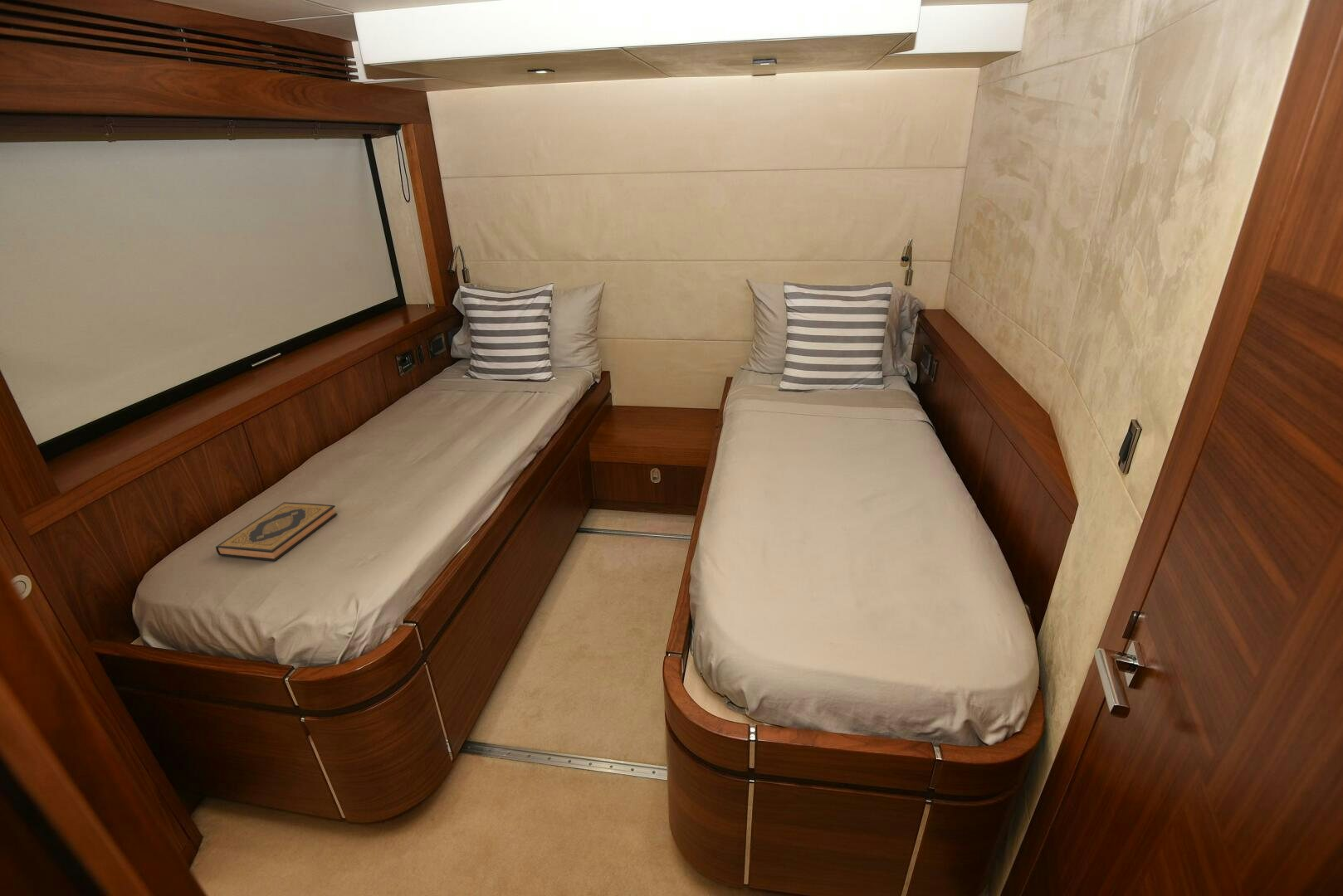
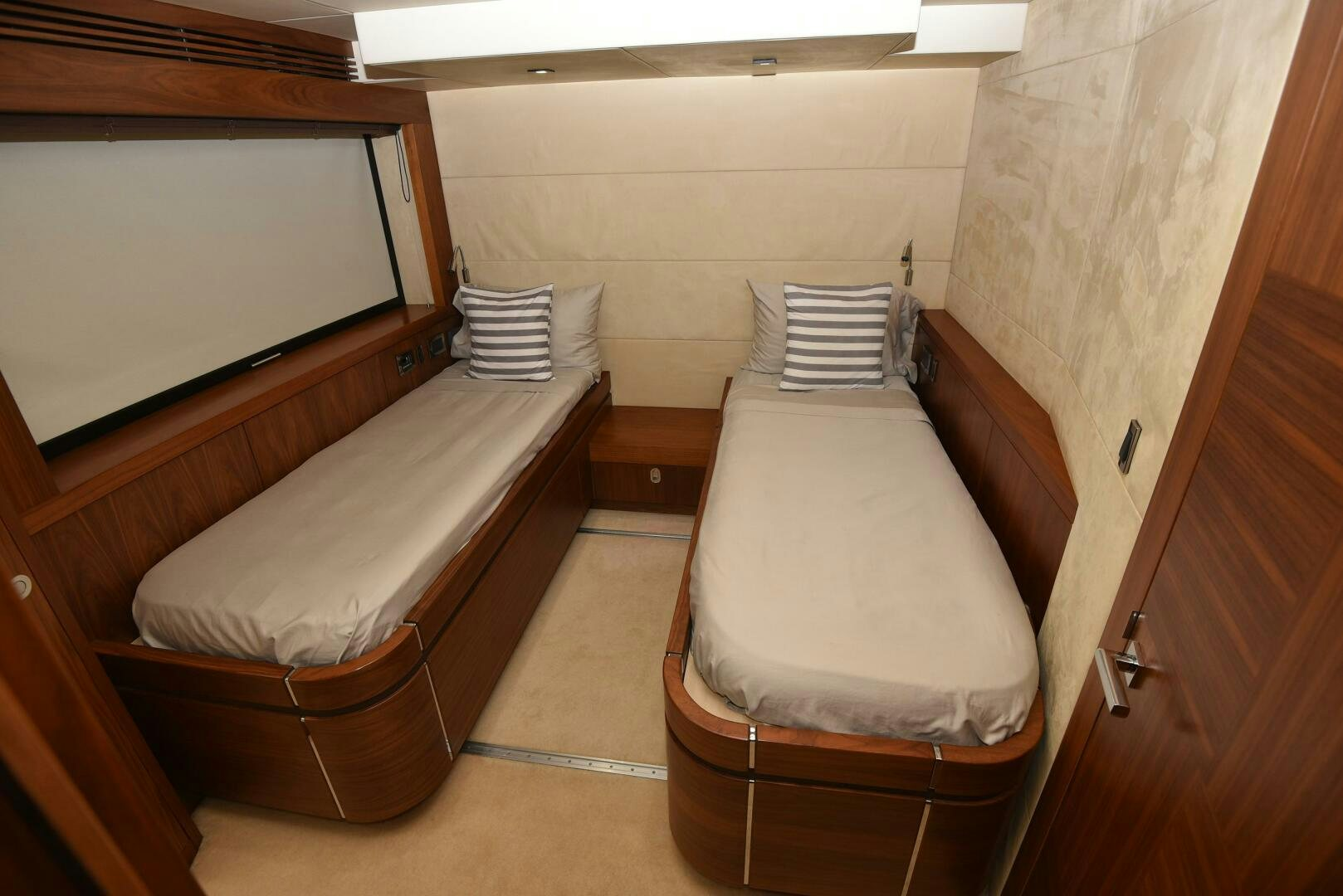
- hardback book [215,501,338,562]
